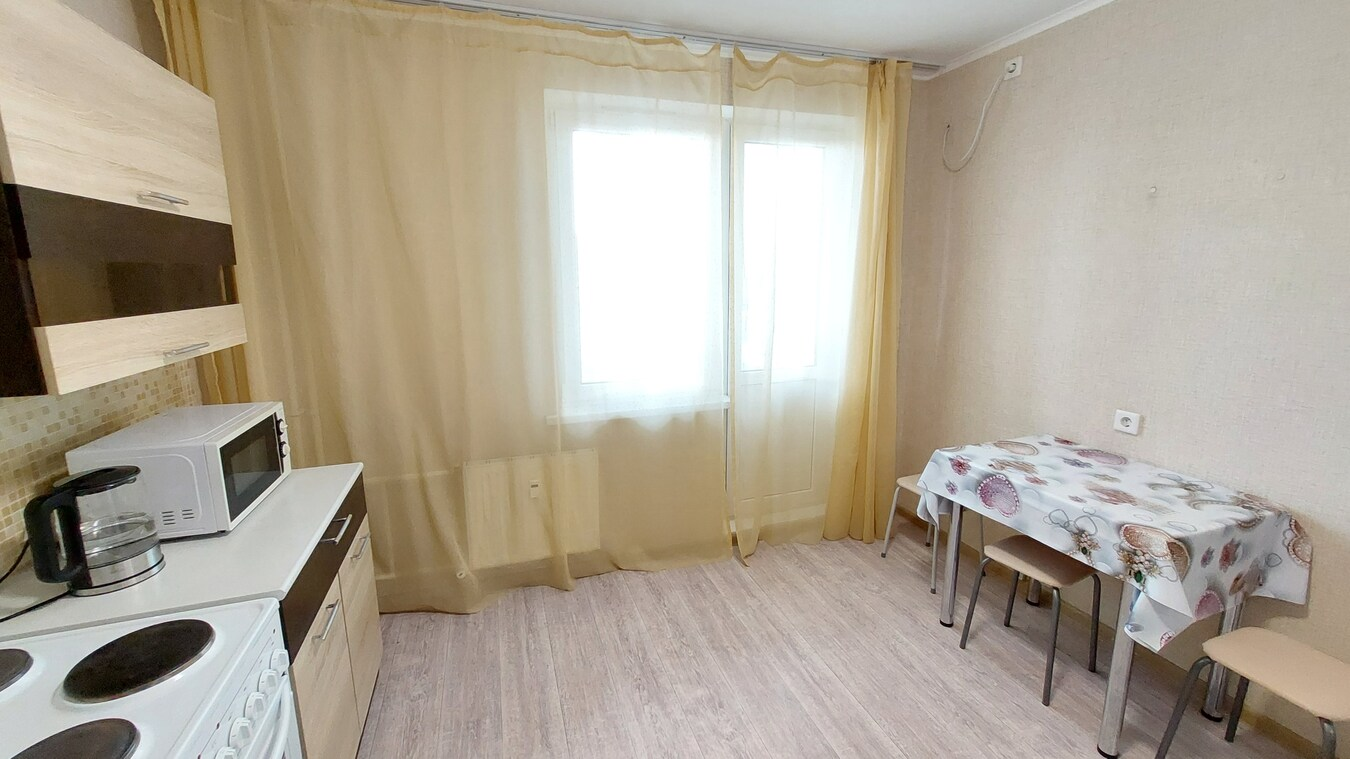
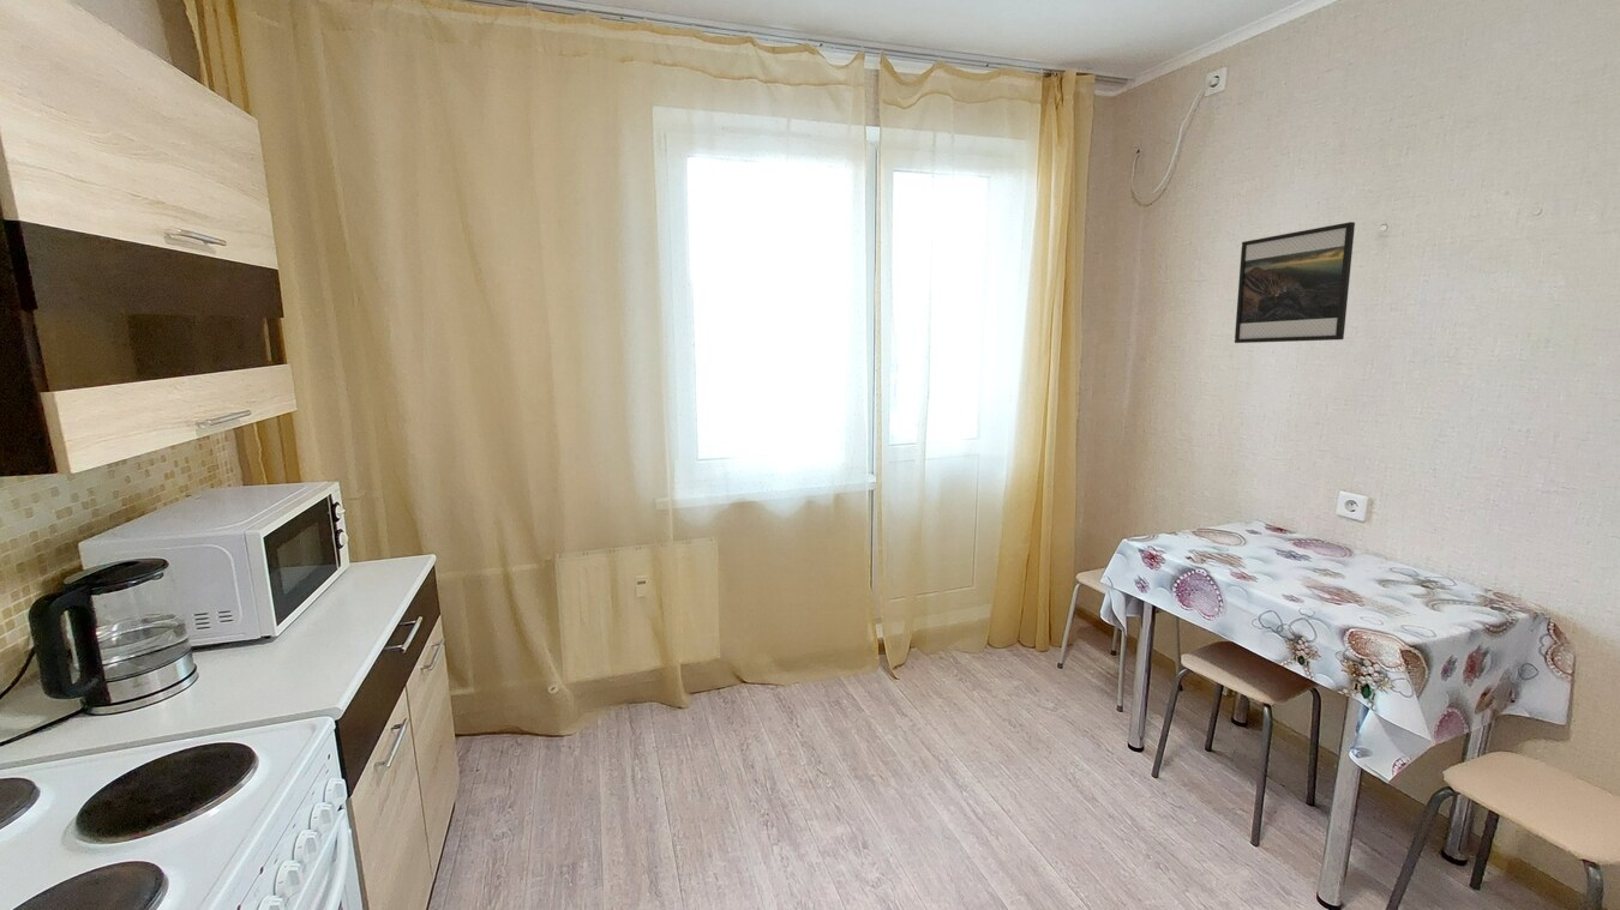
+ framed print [1234,221,1356,344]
